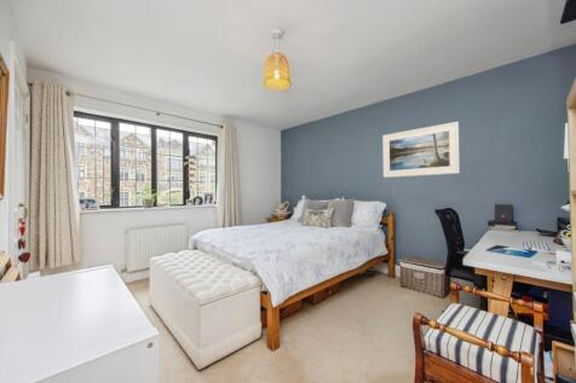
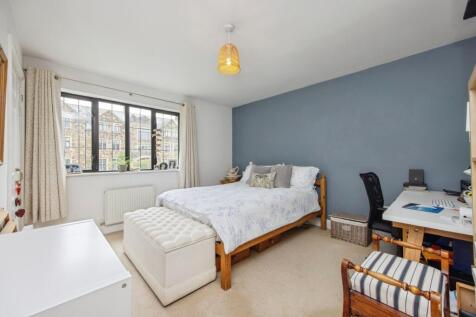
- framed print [381,121,461,179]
